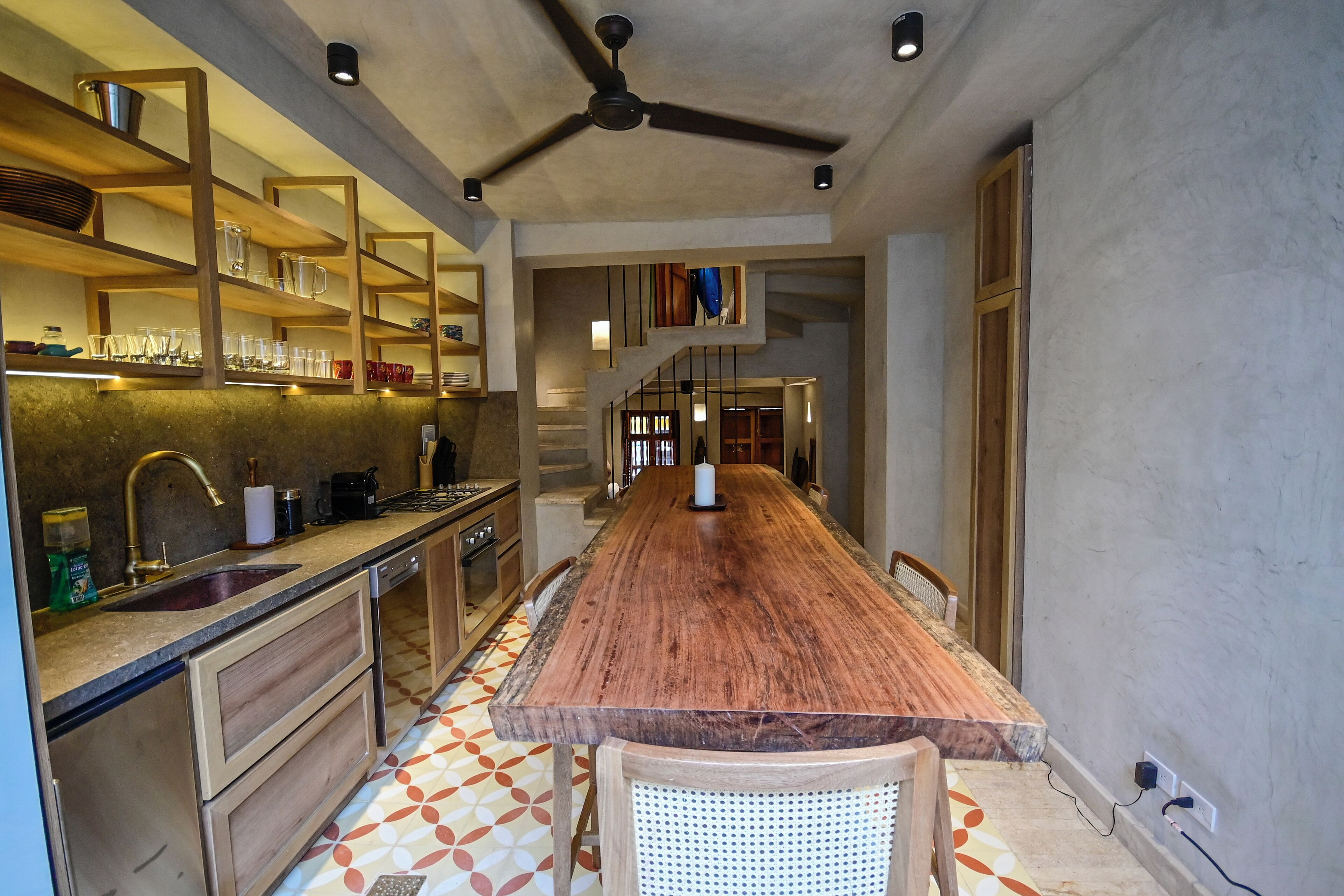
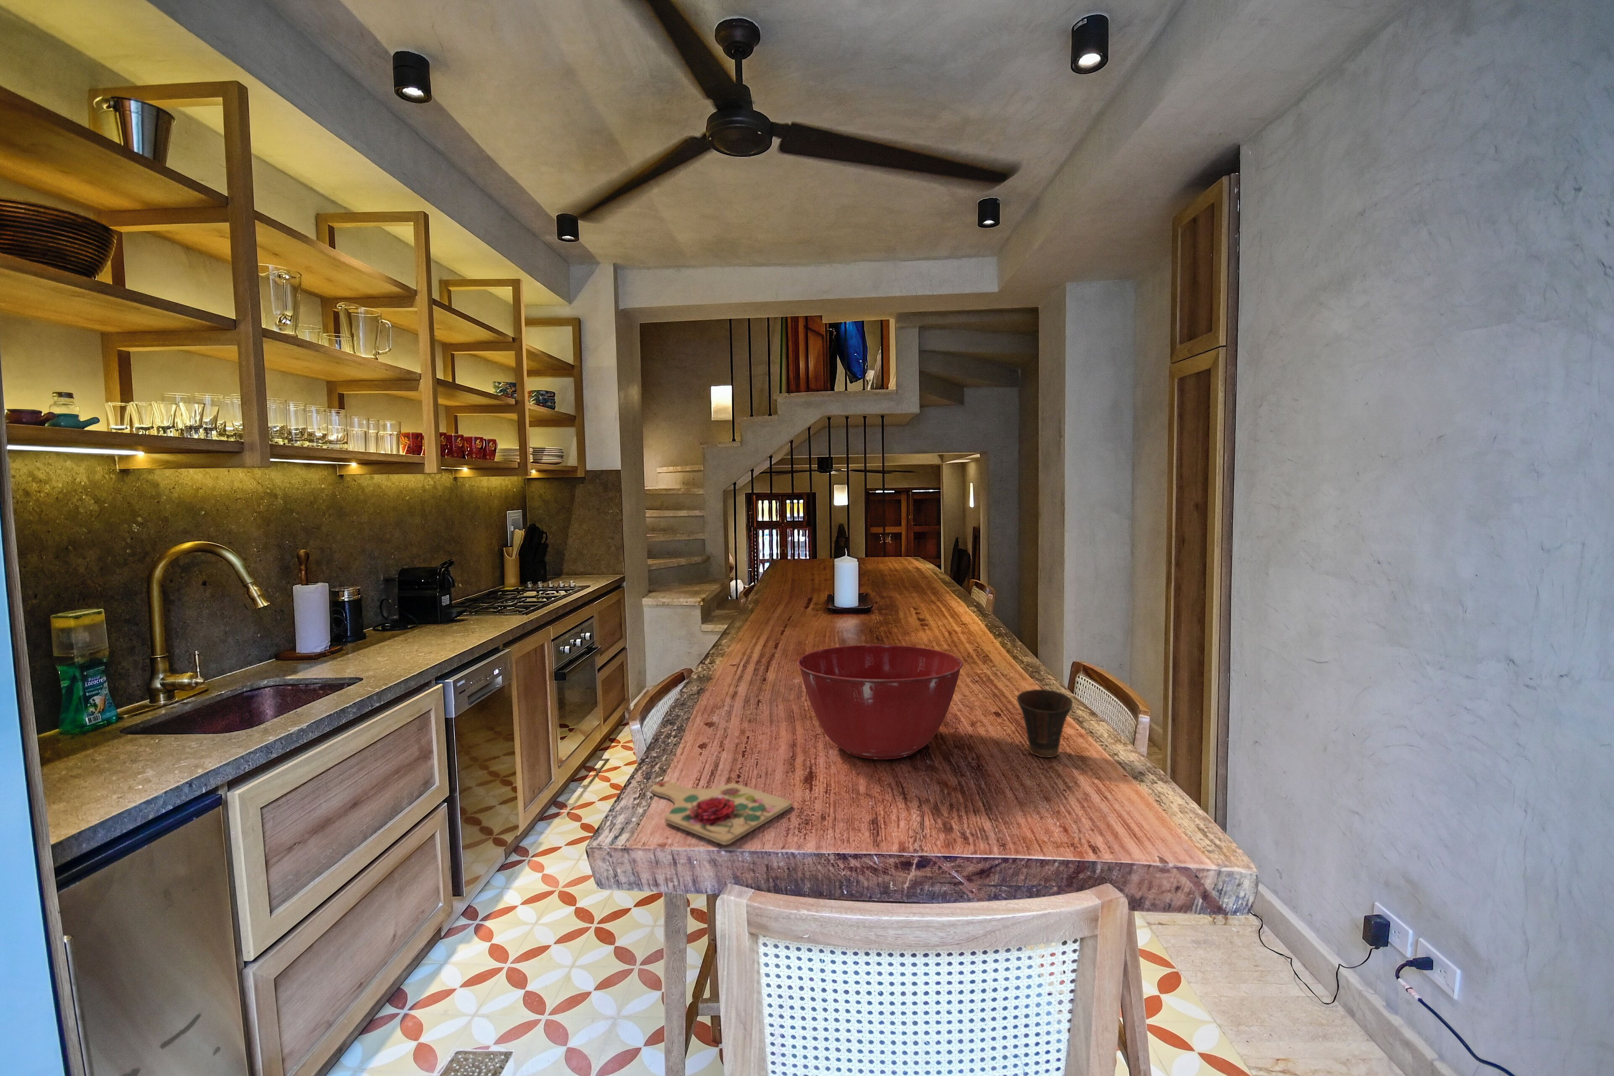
+ cutting board [651,781,793,845]
+ cup [1016,688,1074,758]
+ mixing bowl [797,645,963,760]
